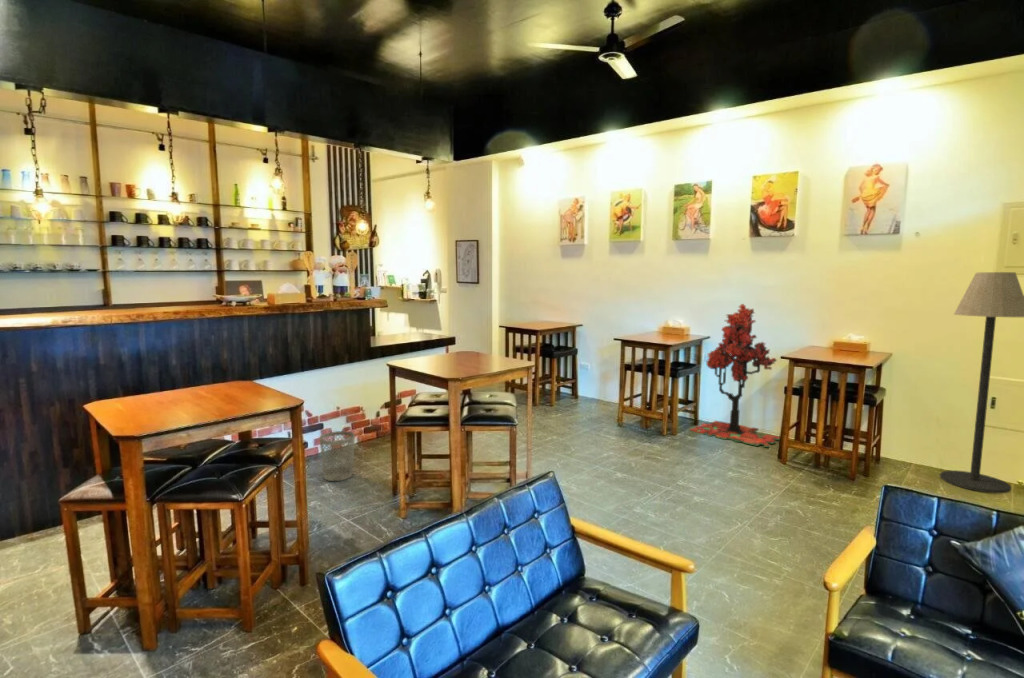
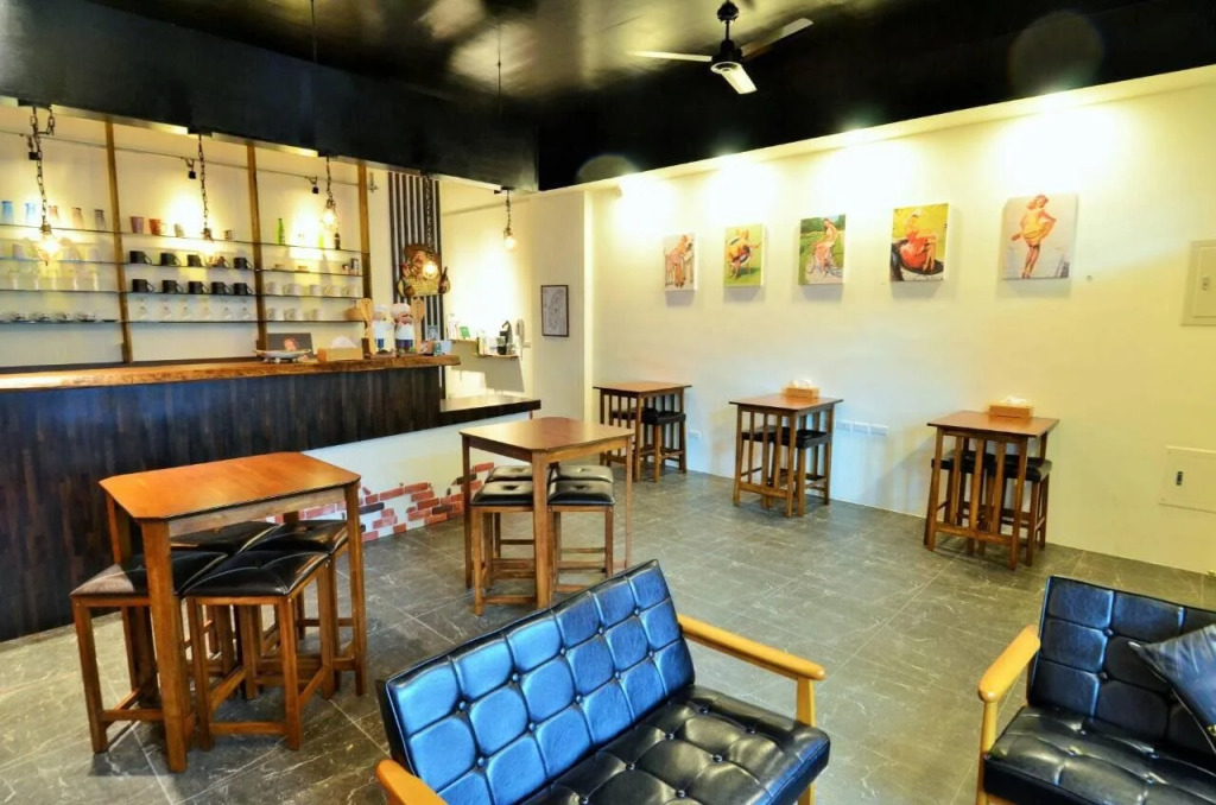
- floor lamp [939,271,1024,494]
- tree [689,303,781,448]
- wastebasket [318,430,356,482]
